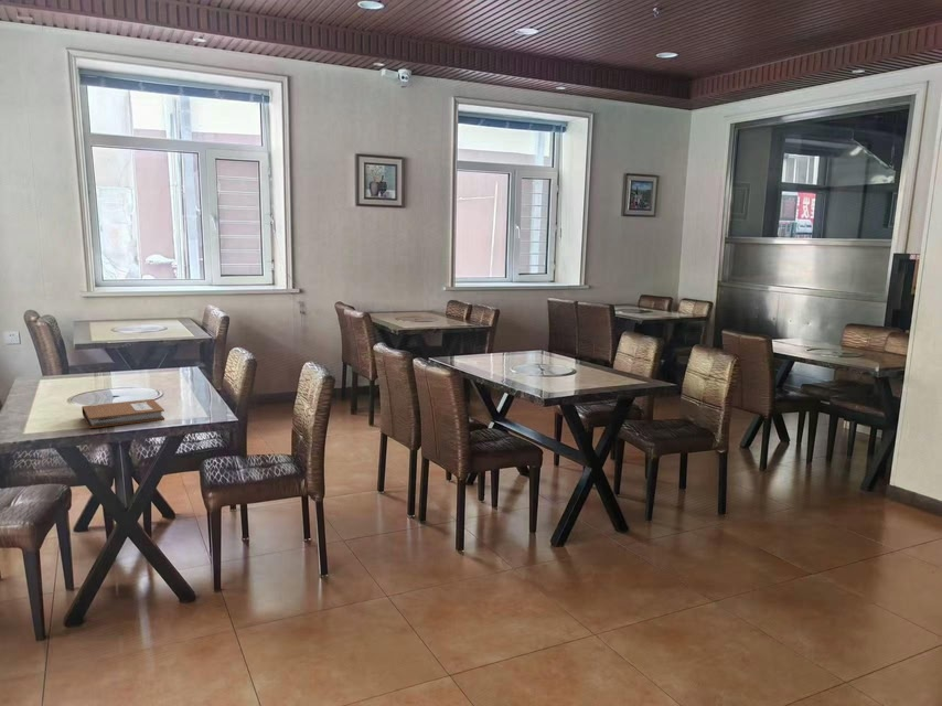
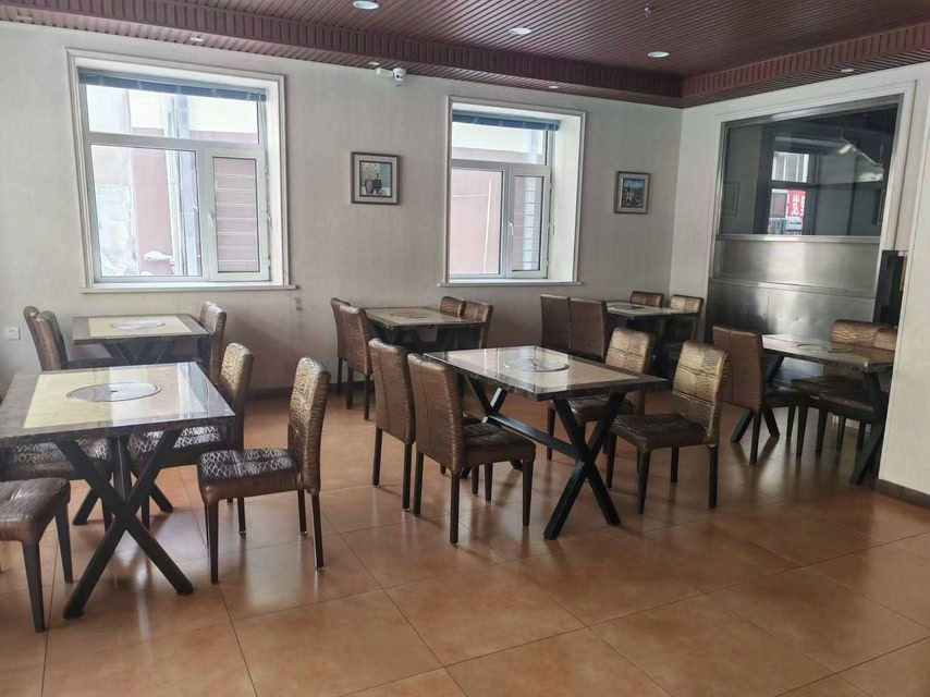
- notebook [81,398,165,429]
